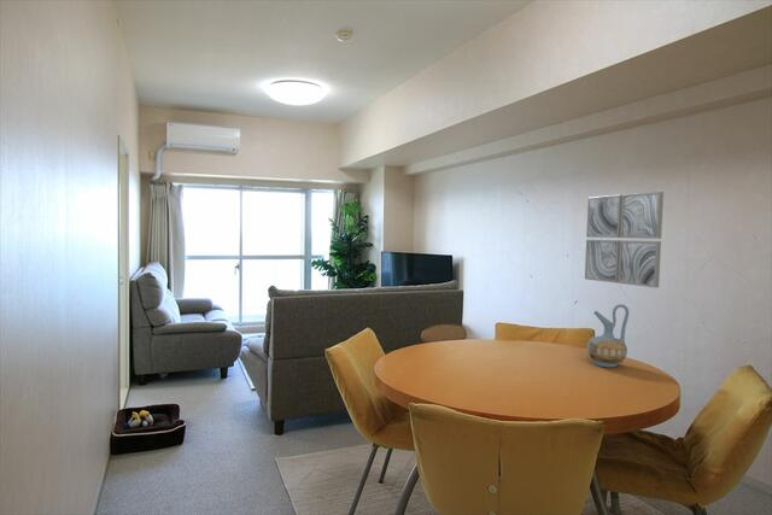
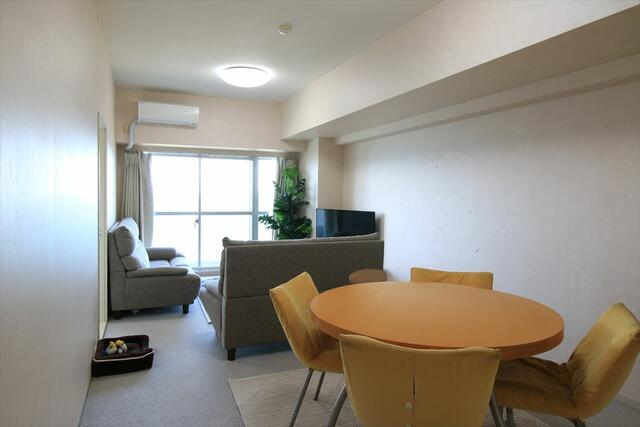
- wall art [584,191,665,288]
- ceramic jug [586,303,630,368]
